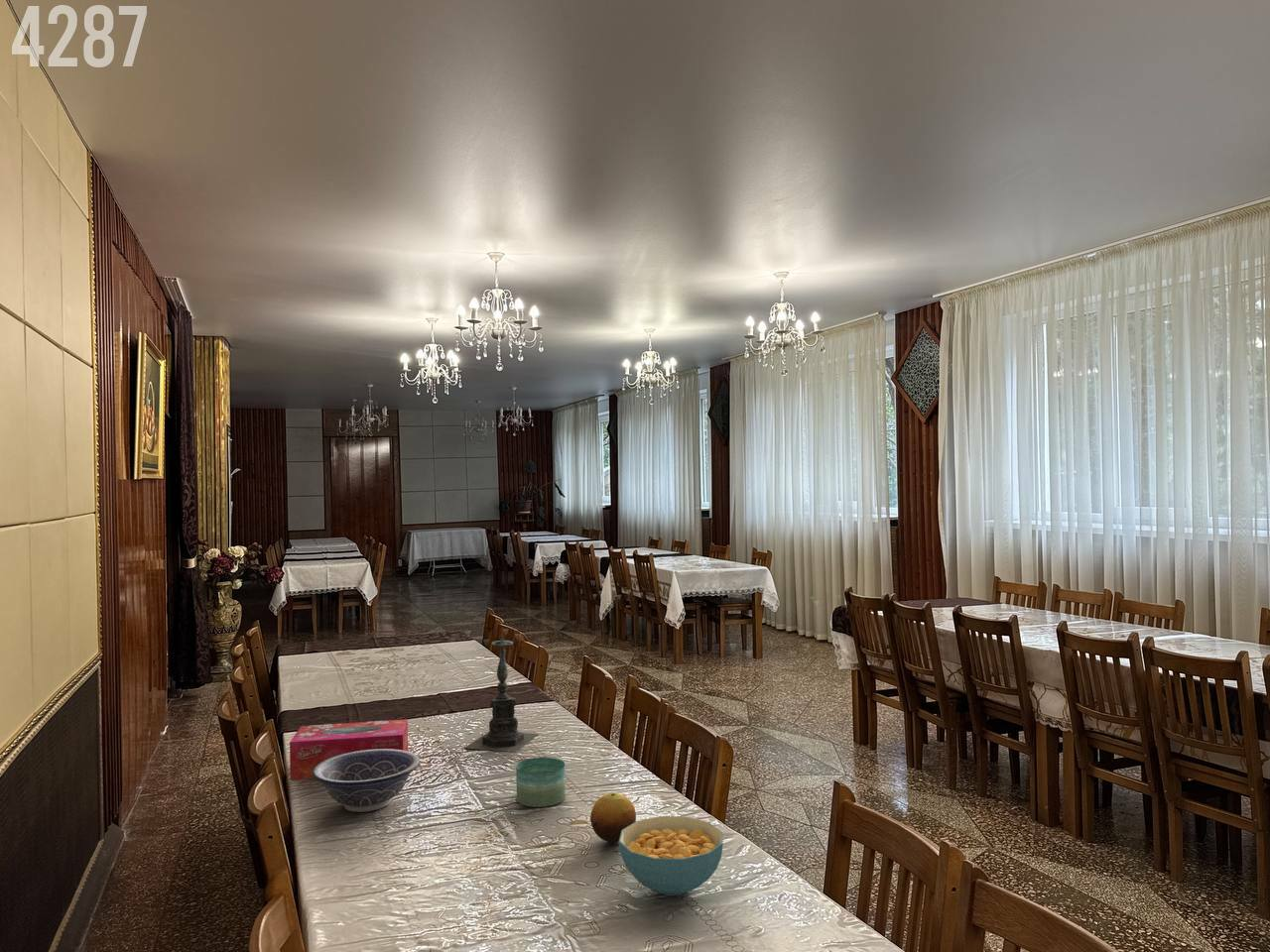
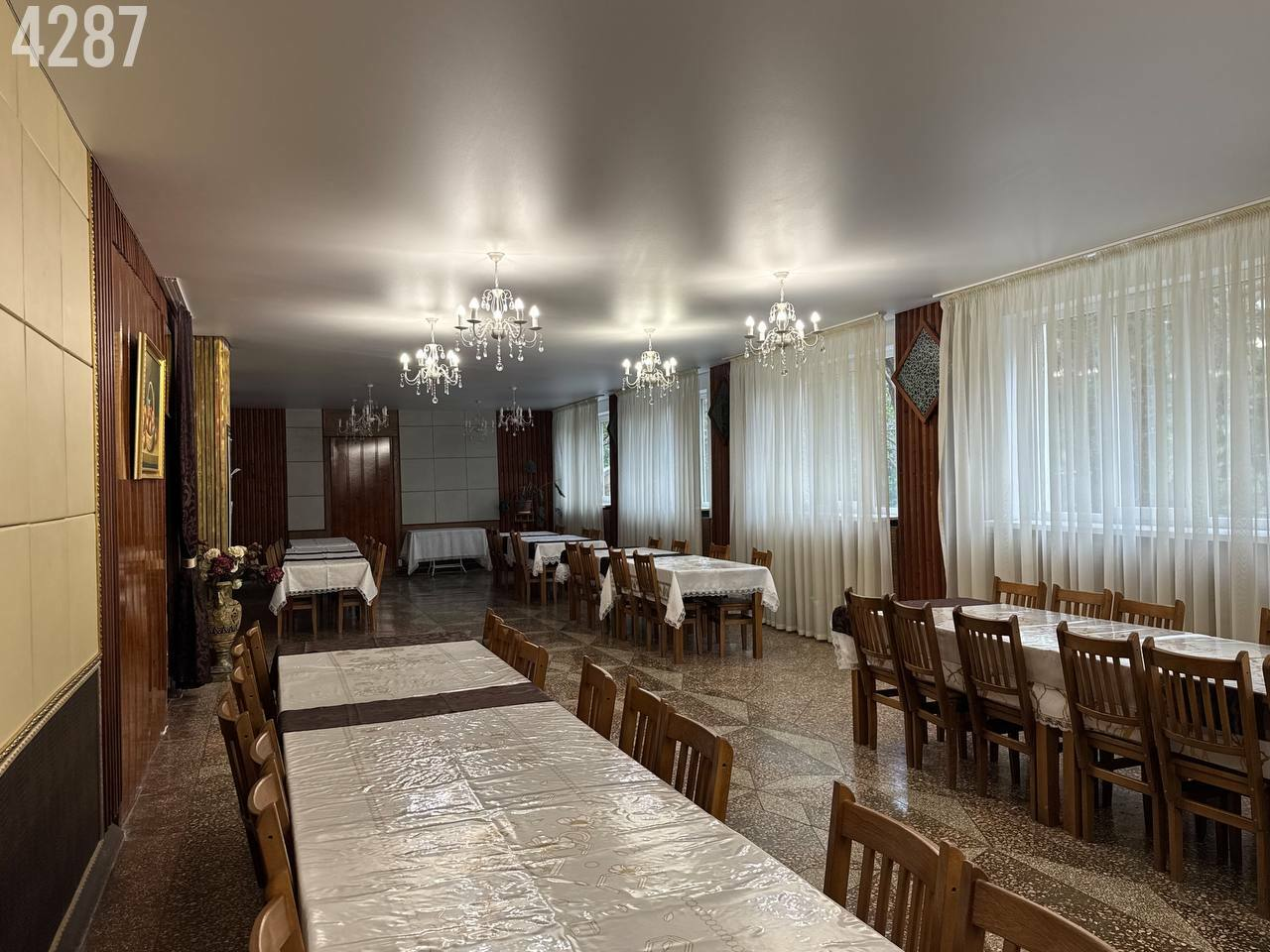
- decorative bowl [313,749,421,813]
- candle [515,757,567,808]
- candle holder [464,630,540,753]
- fruit [589,792,637,843]
- tissue box [289,718,409,781]
- cereal bowl [618,815,724,896]
